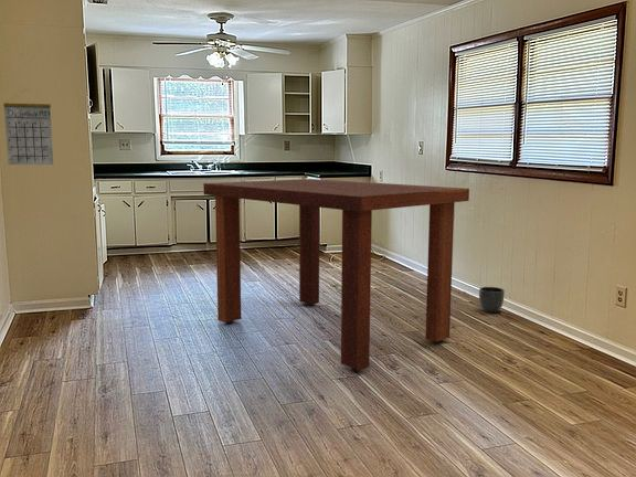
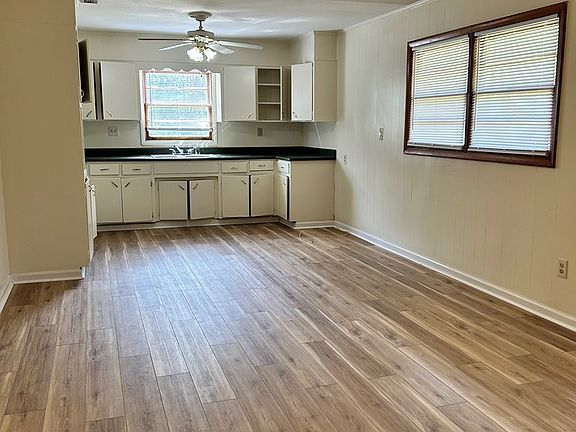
- dining table [202,178,470,372]
- calendar [2,89,54,166]
- planter [478,286,506,314]
